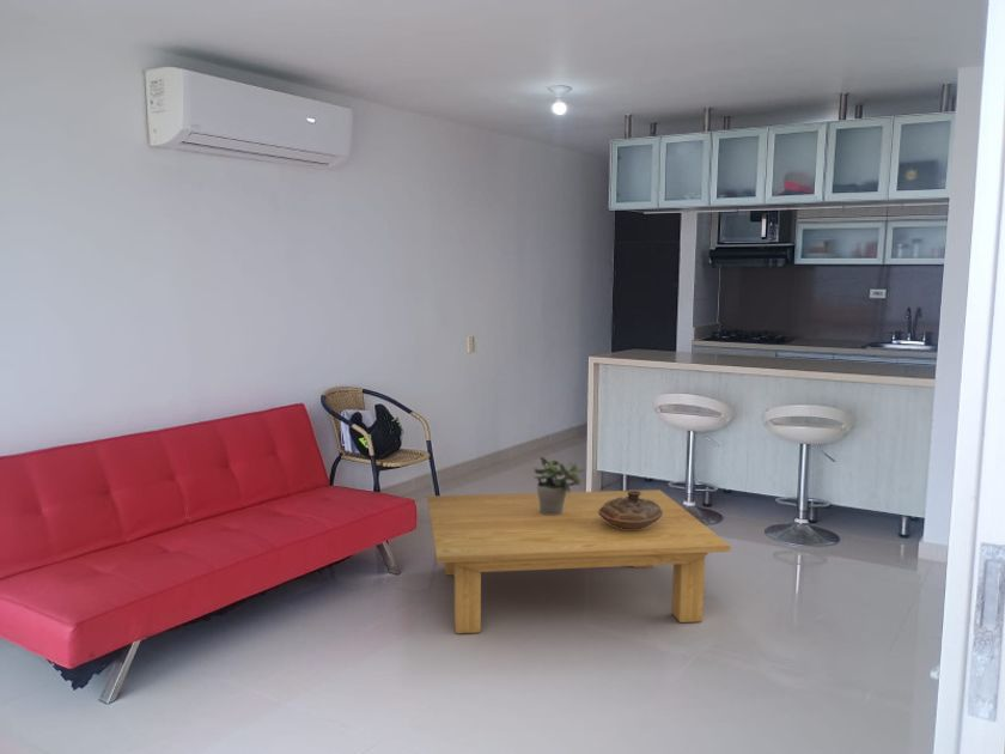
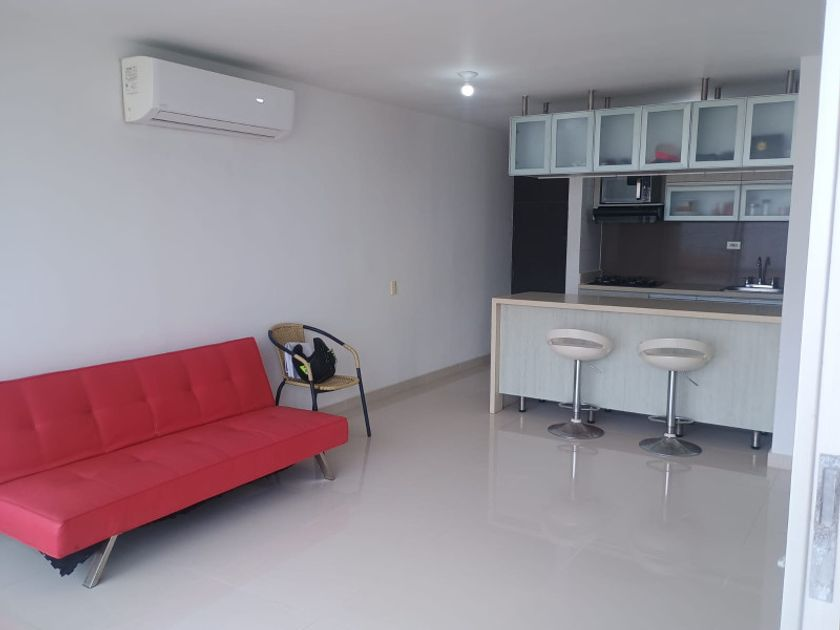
- potted plant [532,456,585,515]
- decorative bowl [598,488,663,529]
- coffee table [426,488,732,634]
